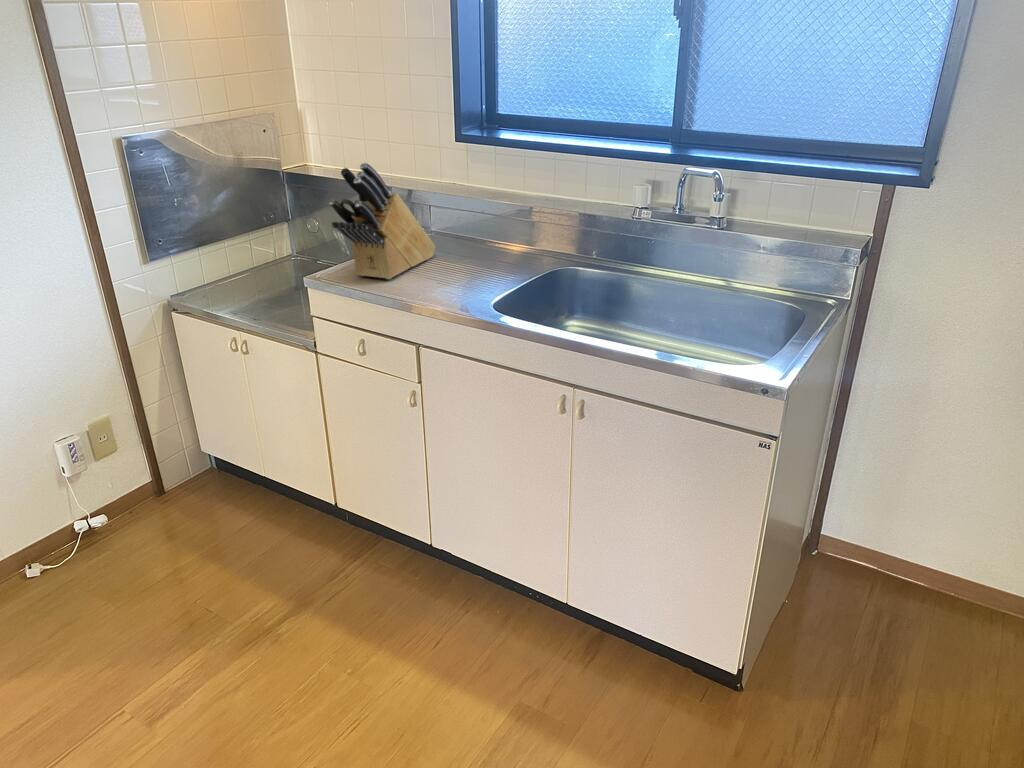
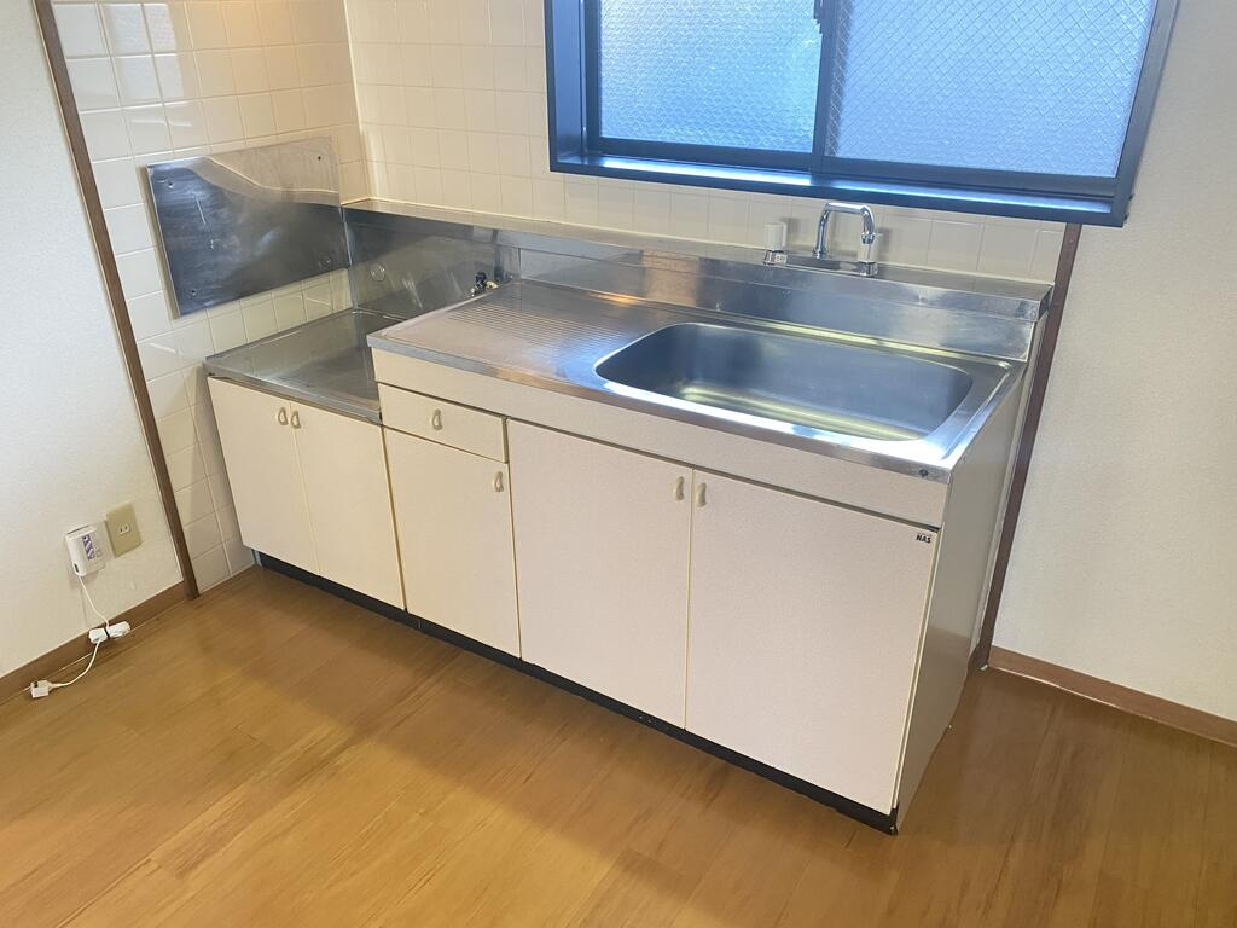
- knife block [328,162,437,280]
